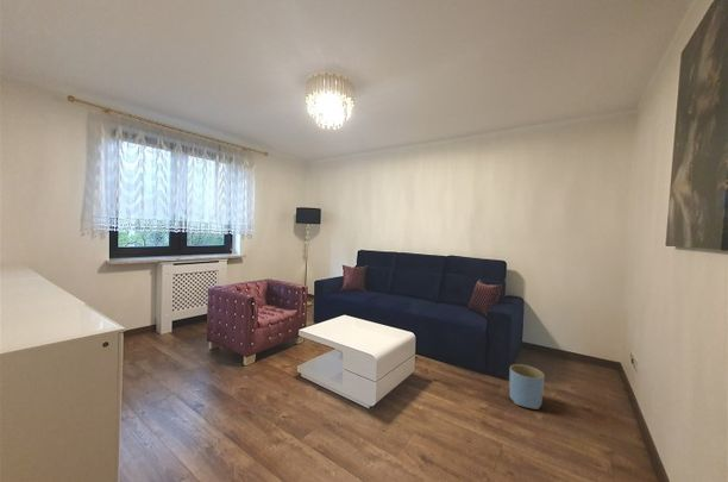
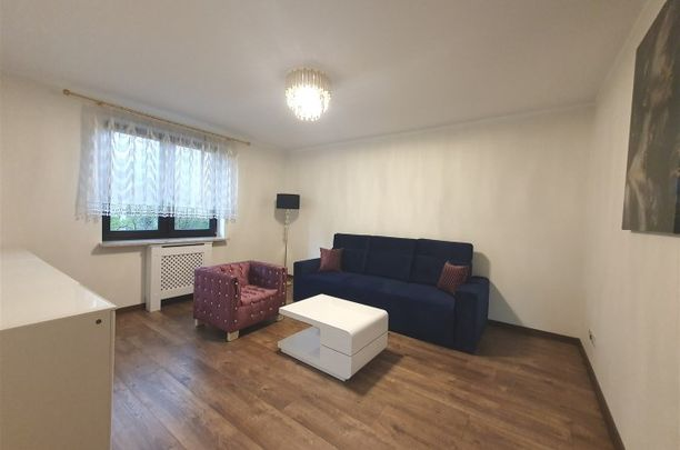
- planter [509,363,546,411]
